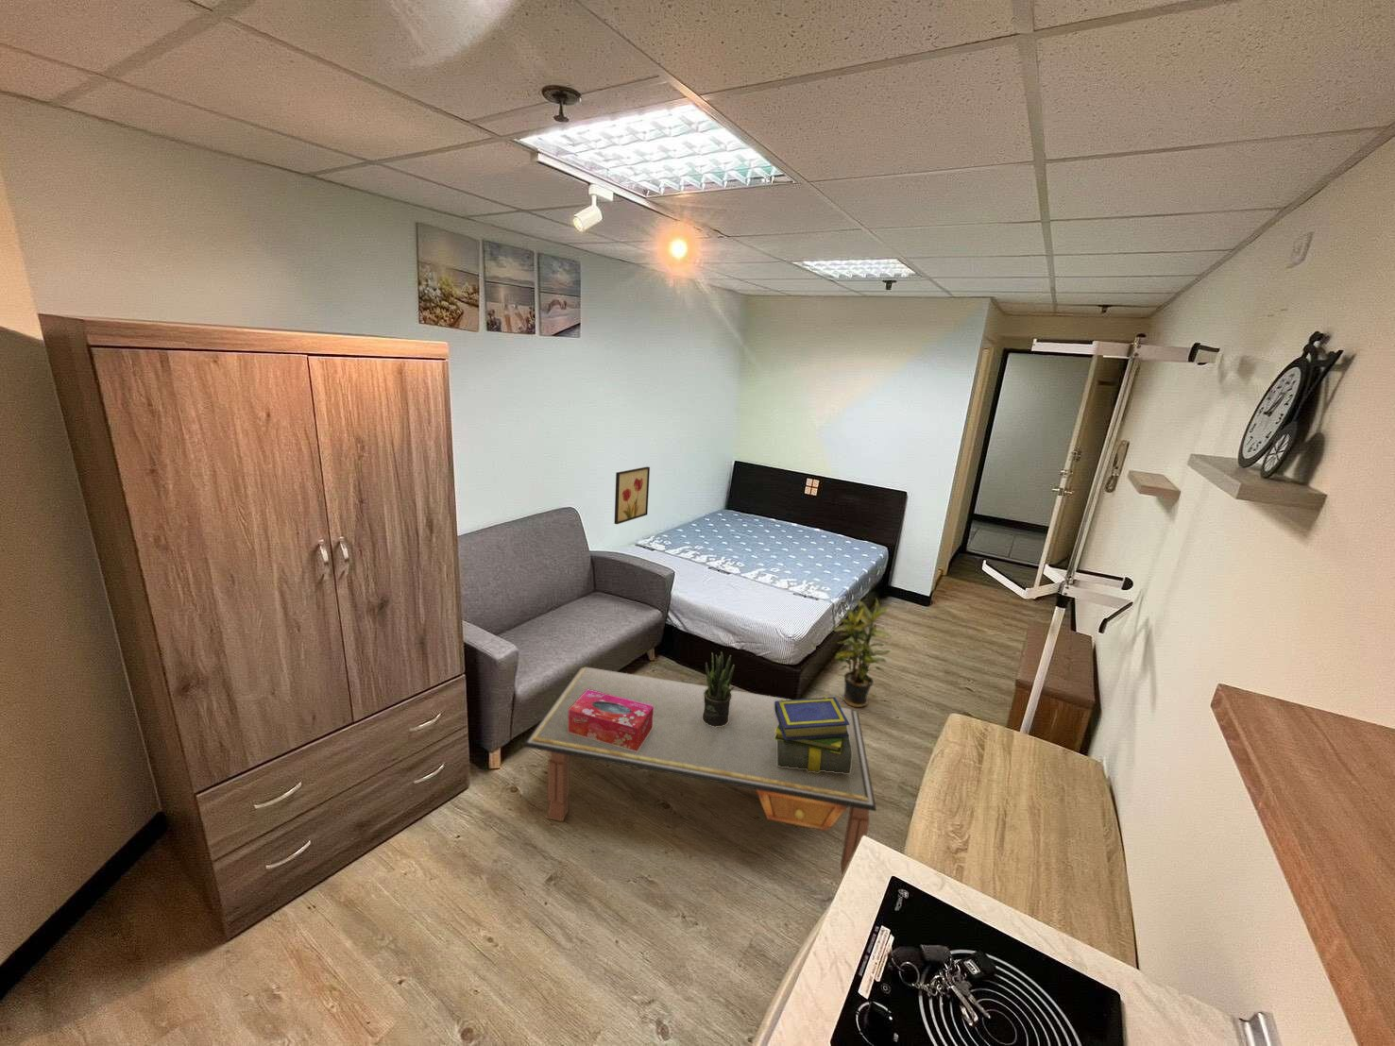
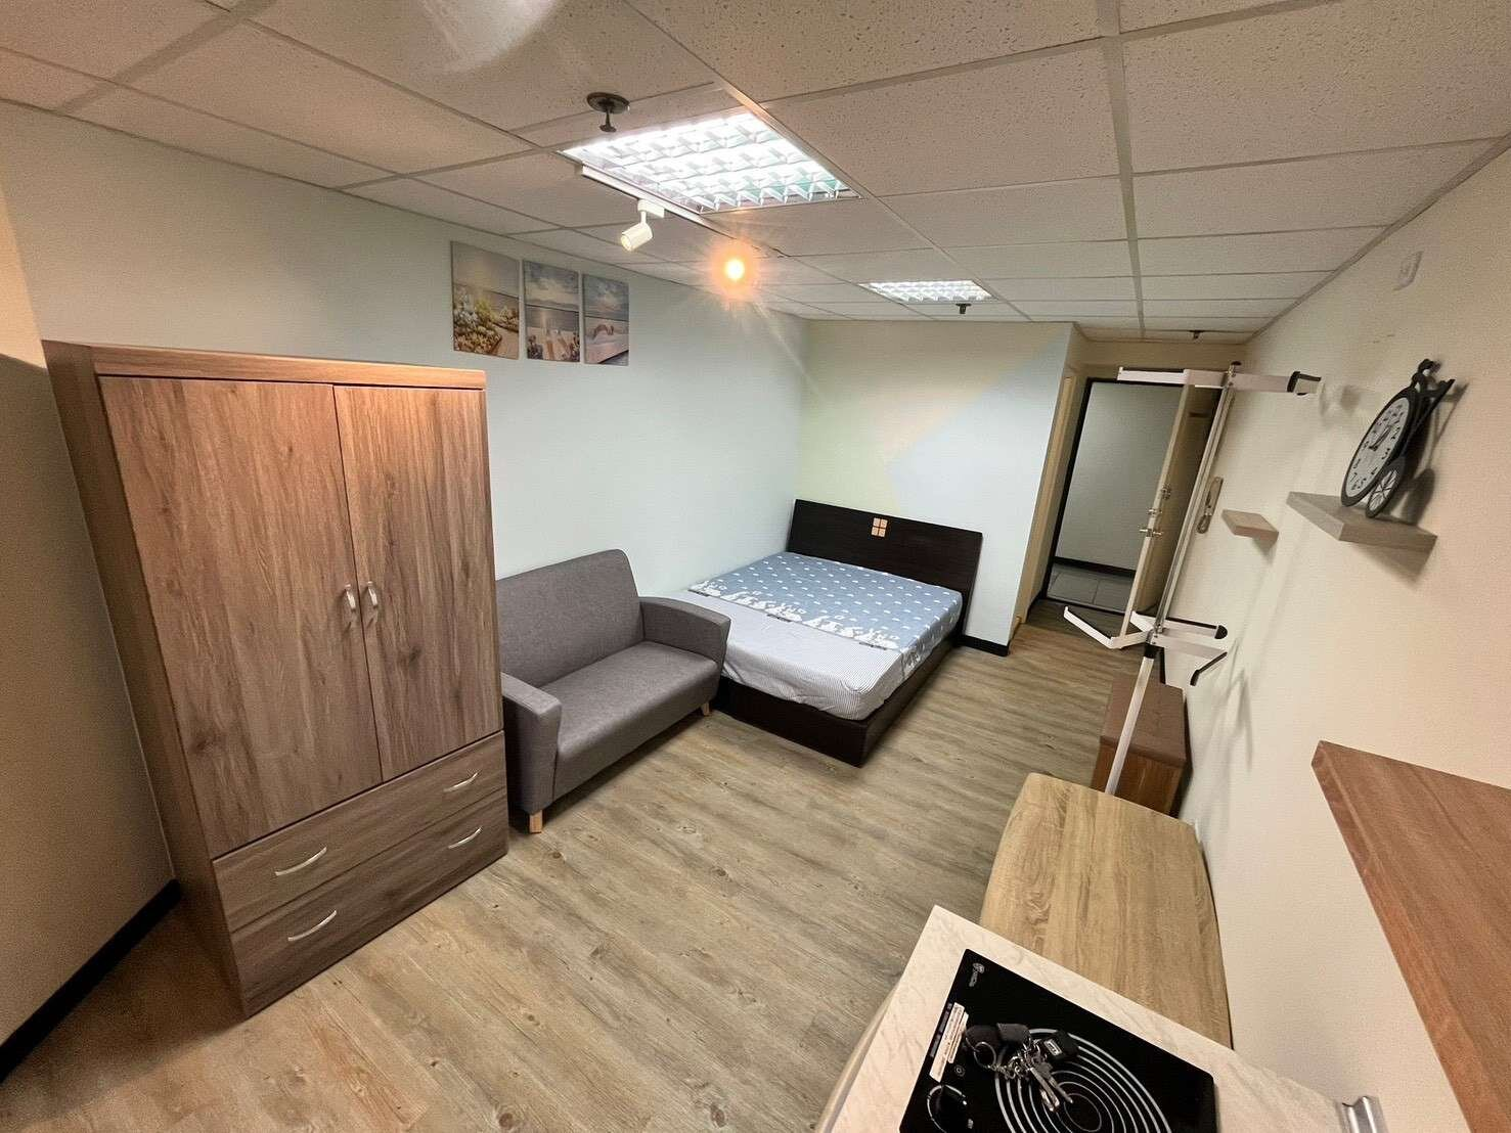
- stack of books [775,696,852,774]
- potted plant [831,598,893,709]
- potted plant [702,652,735,727]
- tissue box [568,689,654,752]
- wall art [613,466,651,525]
- coffee table [522,667,877,878]
